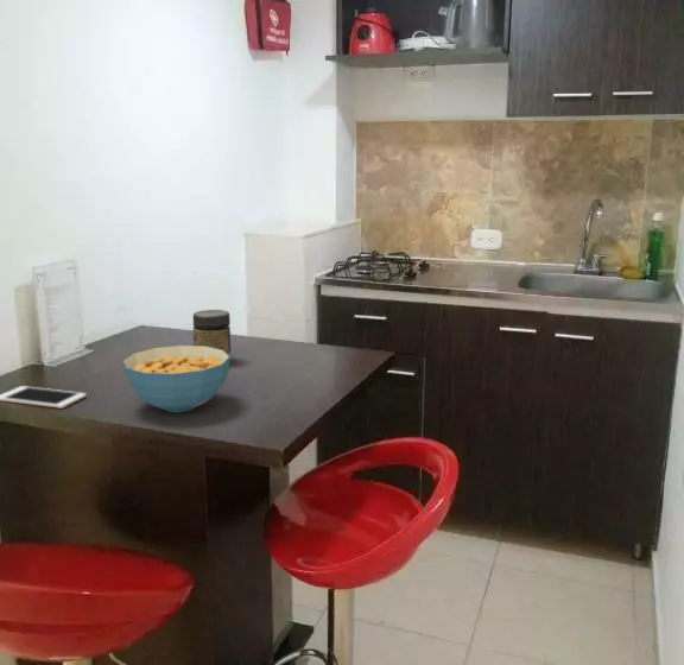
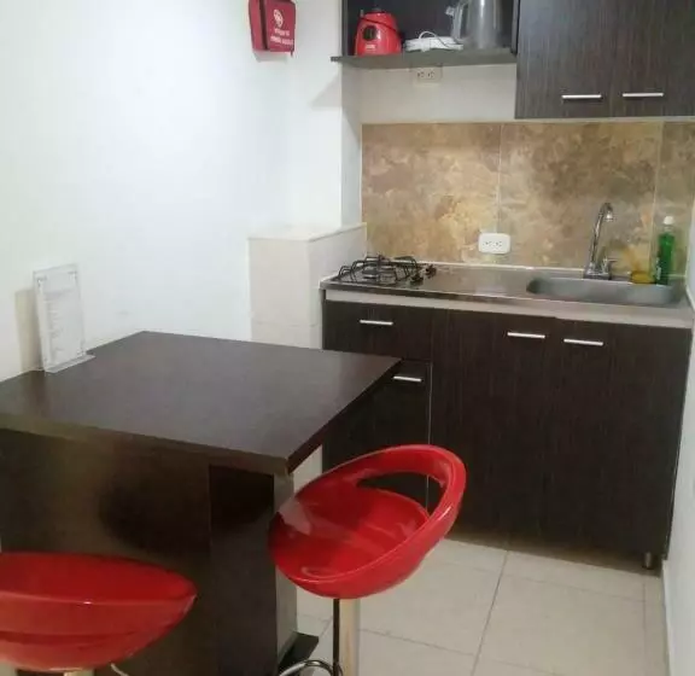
- cereal bowl [121,344,232,413]
- cell phone [0,385,88,410]
- jar [192,309,233,365]
